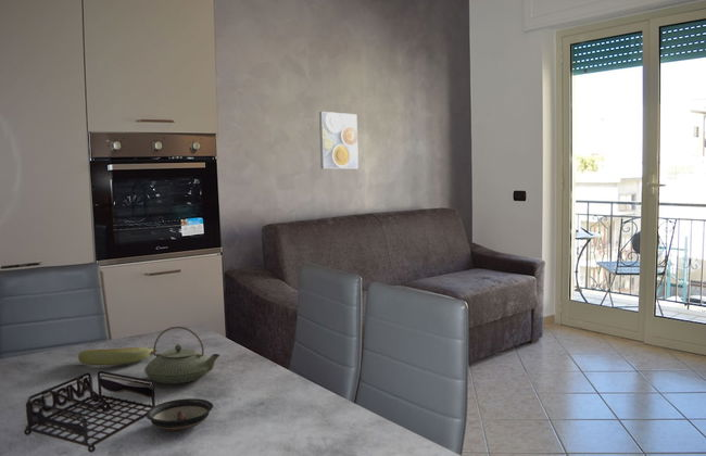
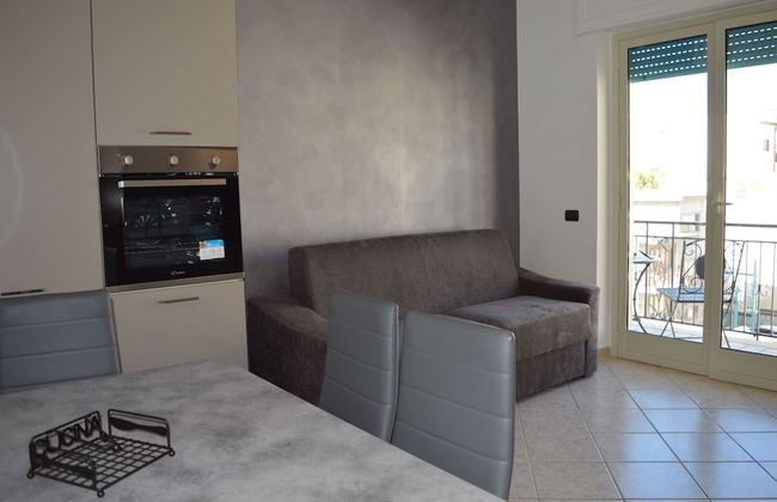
- banana [77,346,157,366]
- teapot [143,326,222,384]
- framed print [318,111,360,169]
- saucer [146,397,214,431]
